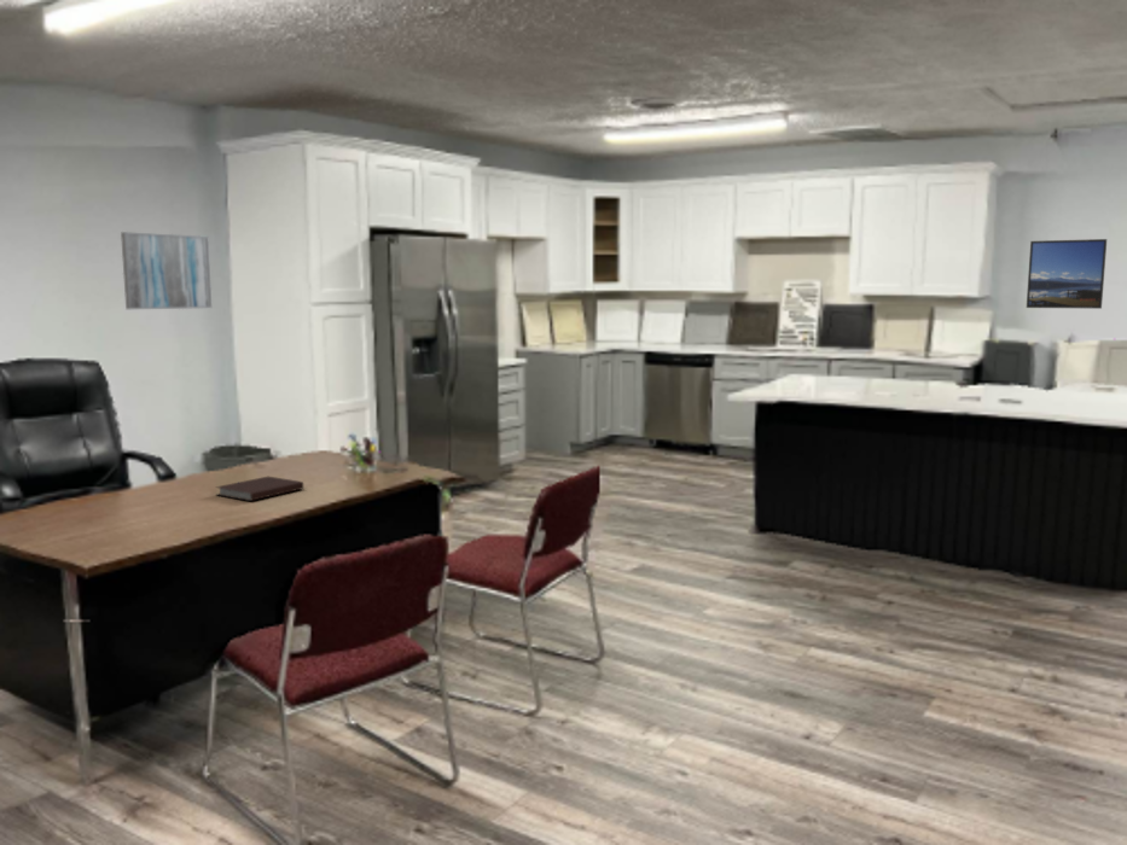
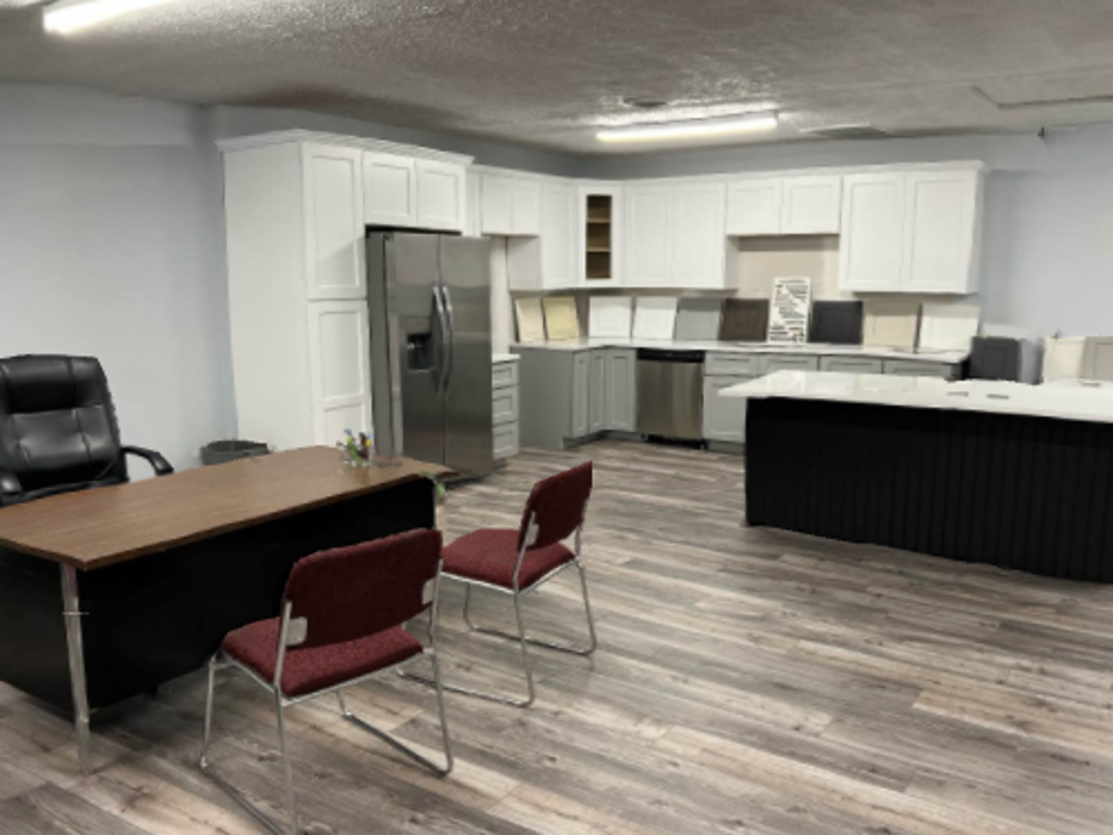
- wall art [120,231,213,310]
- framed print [1026,238,1108,310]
- notebook [214,476,304,502]
